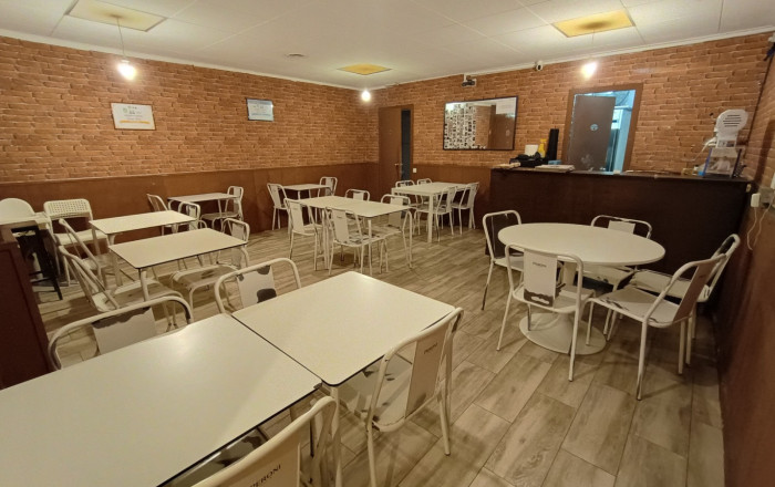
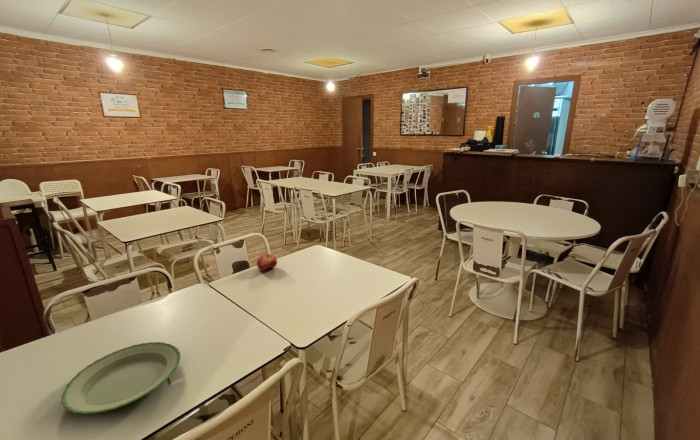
+ fruit [256,252,278,273]
+ plate [60,341,182,415]
